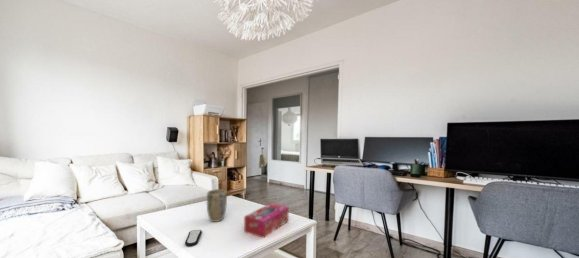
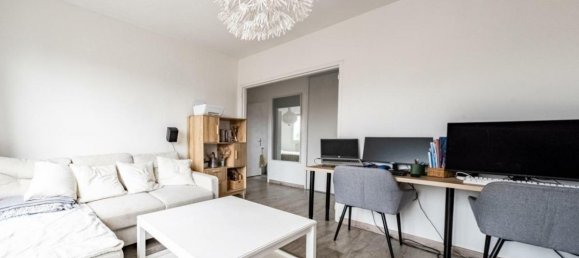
- tissue box [243,202,290,239]
- remote control [184,229,203,247]
- plant pot [206,188,228,223]
